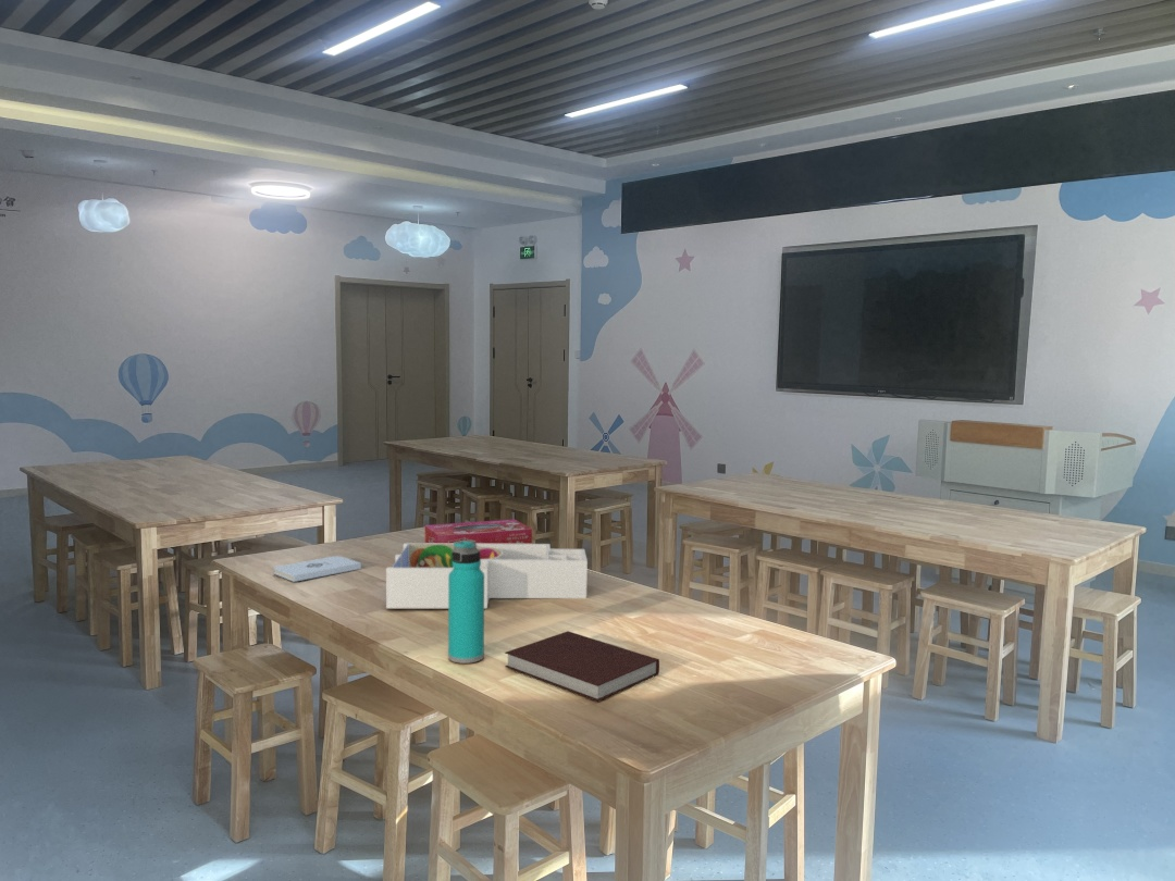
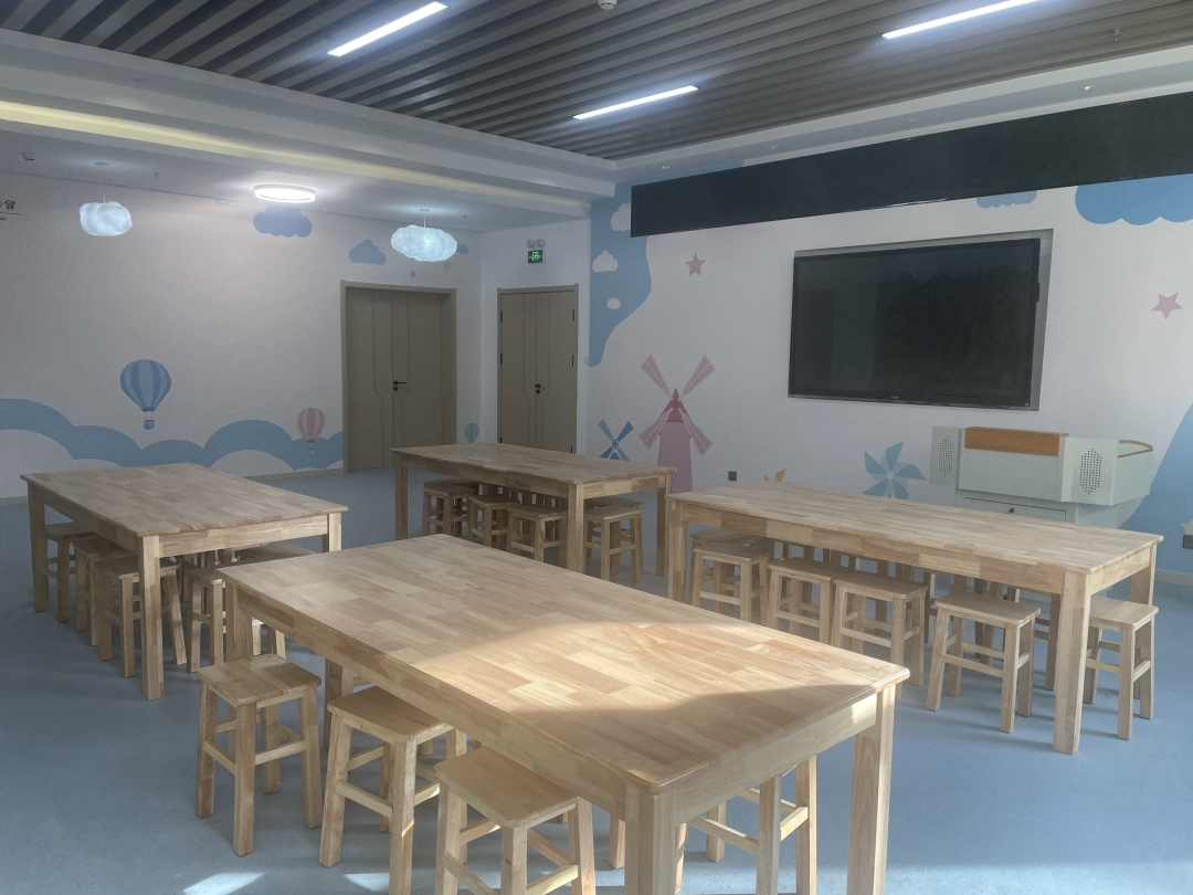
- desk organizer [385,542,589,609]
- tissue box [424,519,533,544]
- notebook [504,630,660,703]
- water bottle [447,539,485,665]
- notepad [273,555,362,583]
